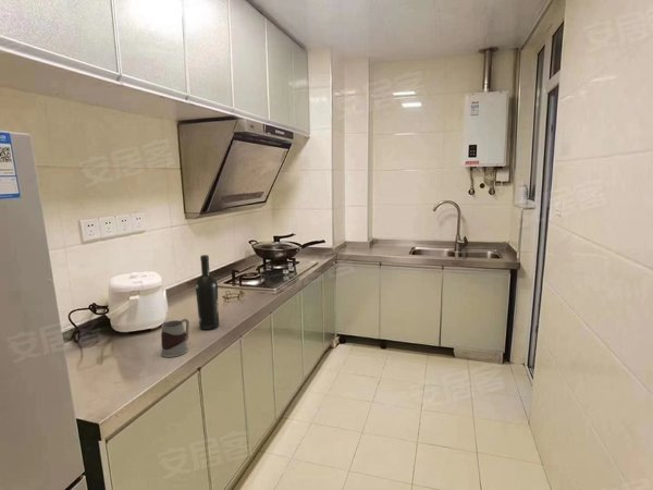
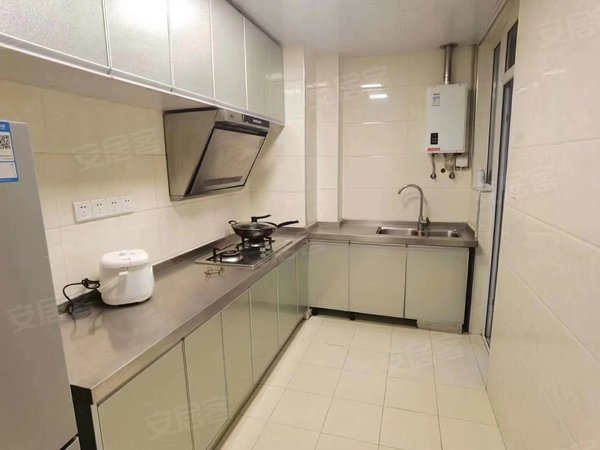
- mug [160,318,190,358]
- wine bottle [195,254,220,331]
